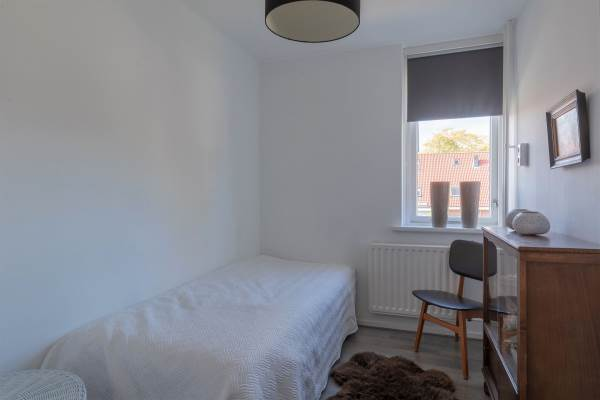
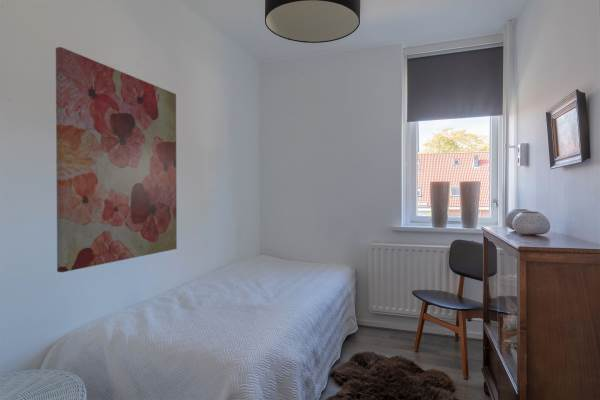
+ wall art [55,46,178,273]
